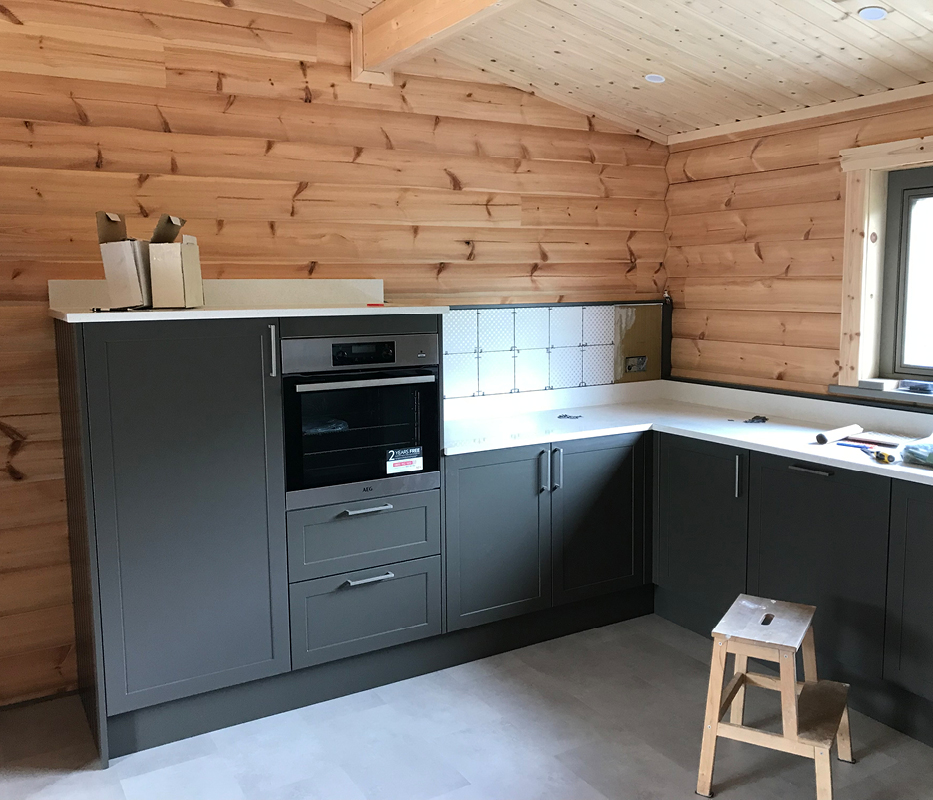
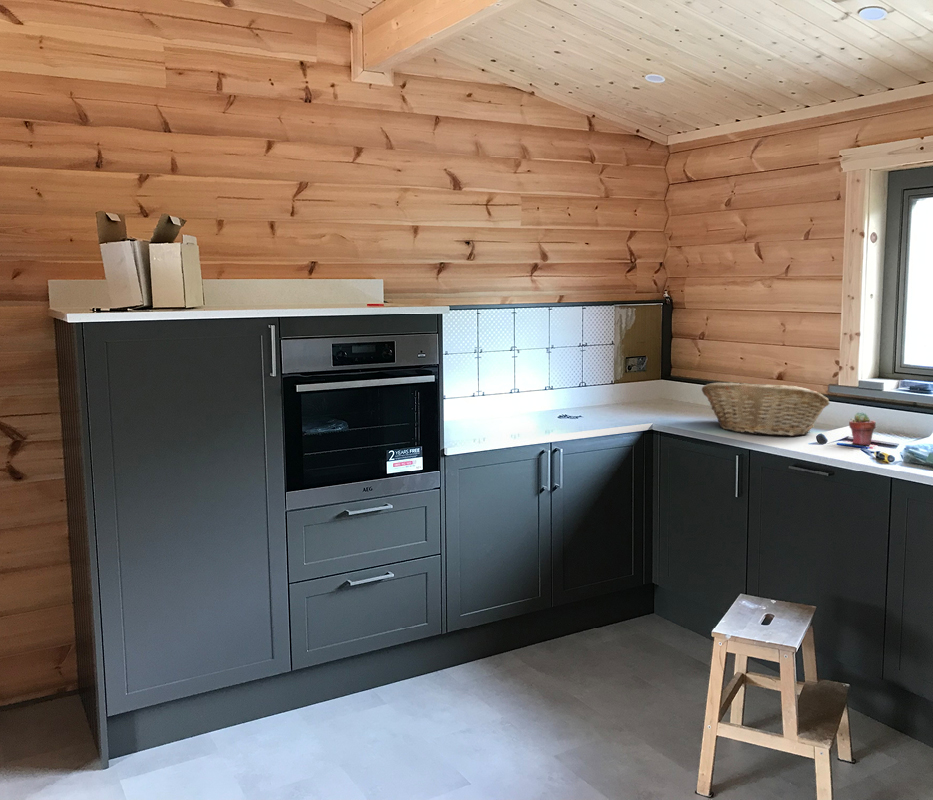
+ potted succulent [848,411,877,446]
+ fruit basket [701,381,831,437]
